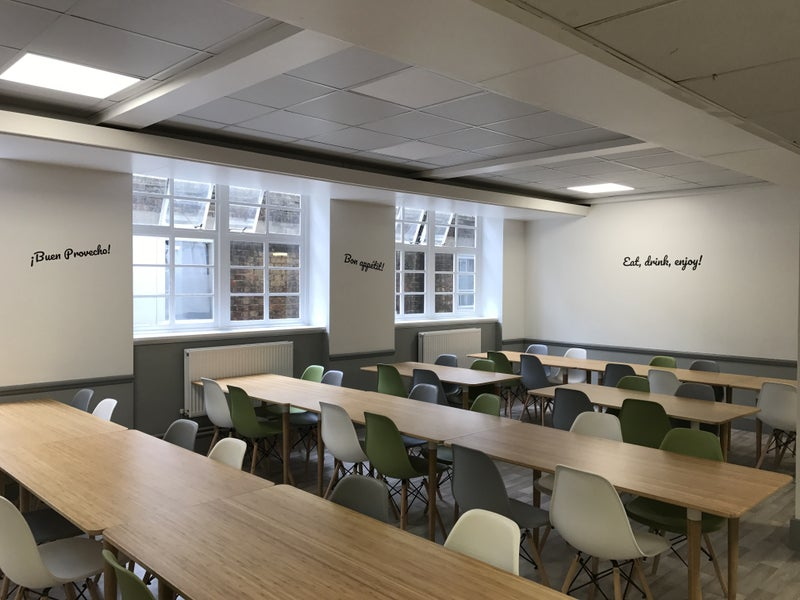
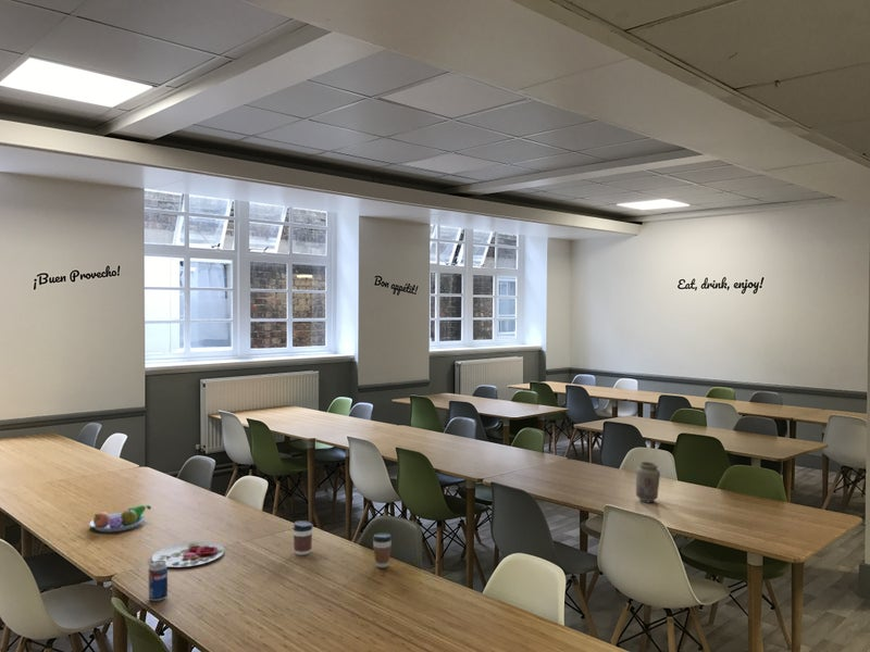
+ coffee cup [291,519,313,556]
+ plate [151,541,225,568]
+ beverage can [148,561,169,602]
+ coffee cup [372,532,393,568]
+ vase [635,461,661,503]
+ fruit bowl [88,504,152,532]
